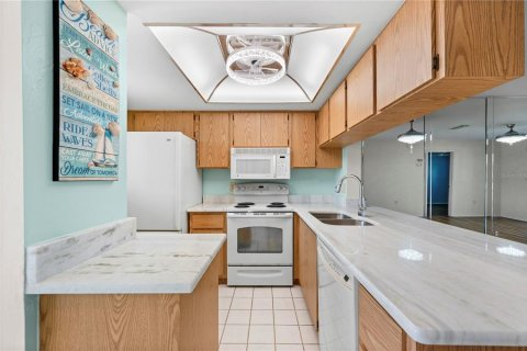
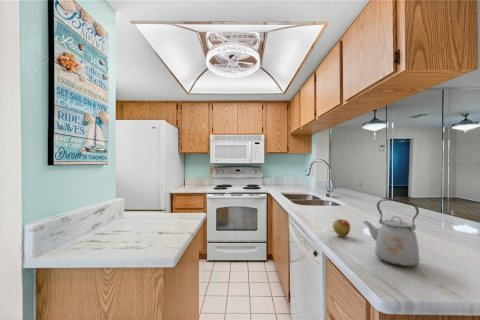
+ apple [332,217,351,238]
+ kettle [362,198,421,268]
